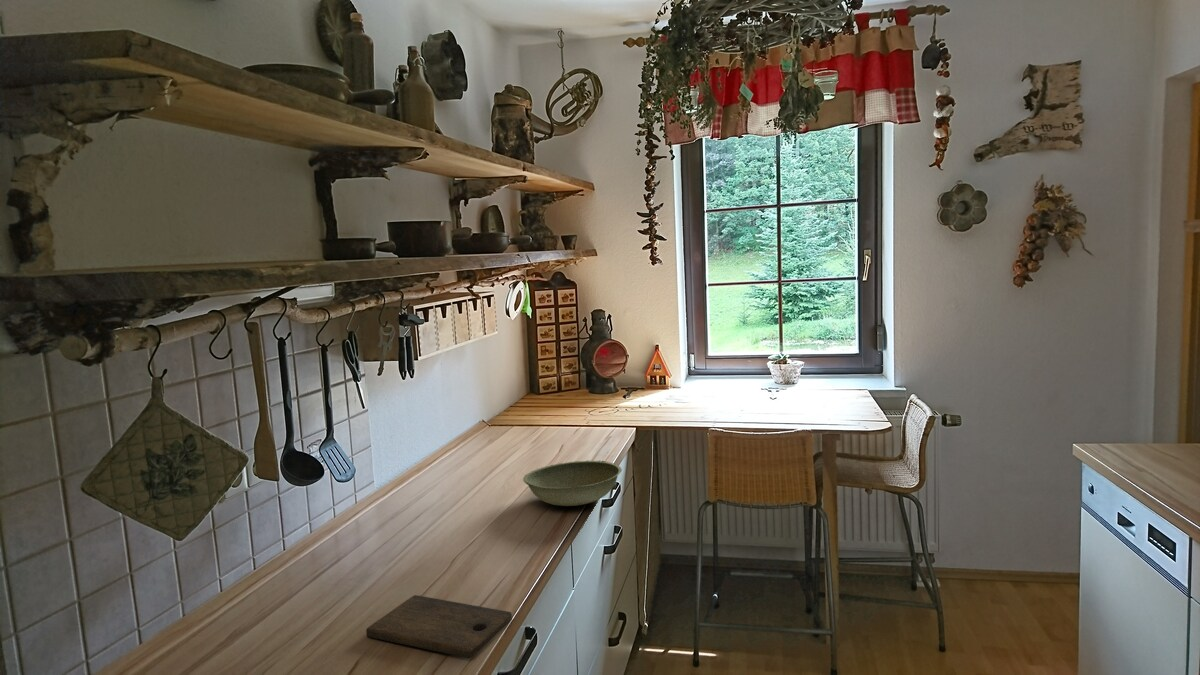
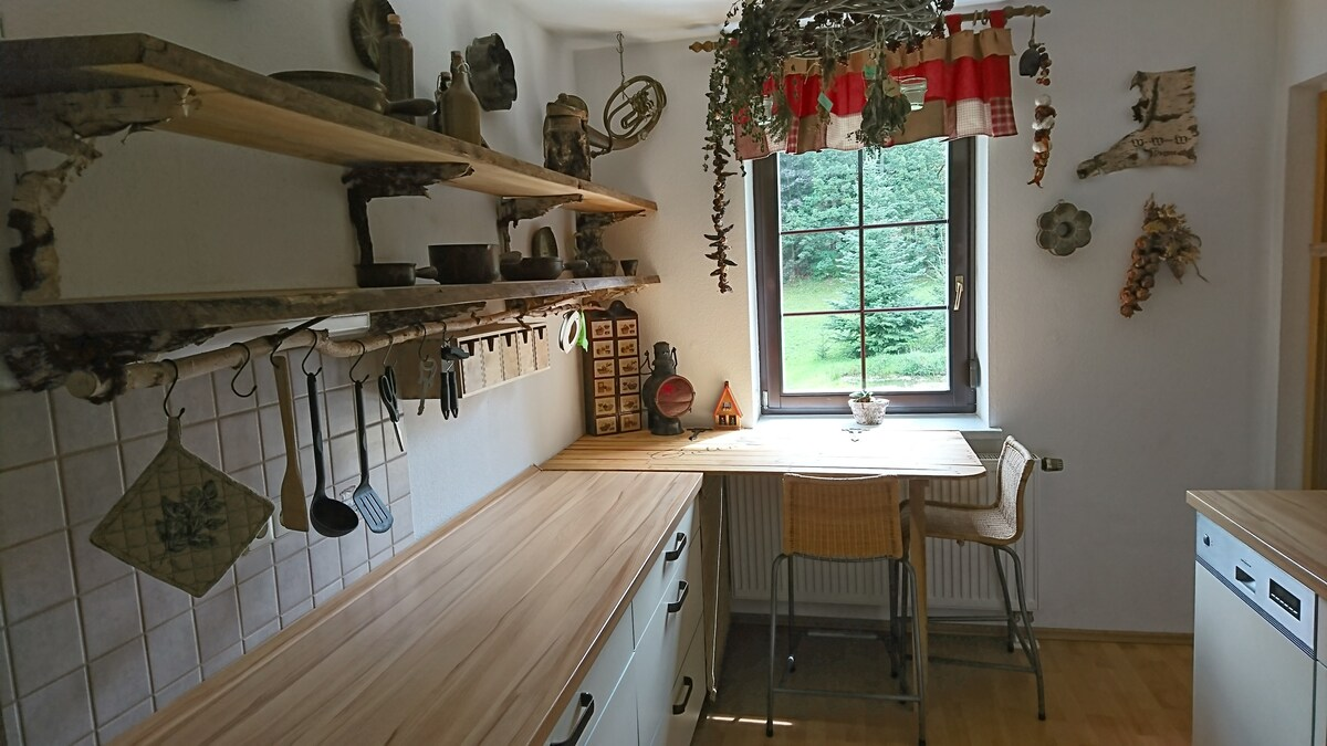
- bowl [522,459,623,507]
- cutting board [365,594,513,659]
